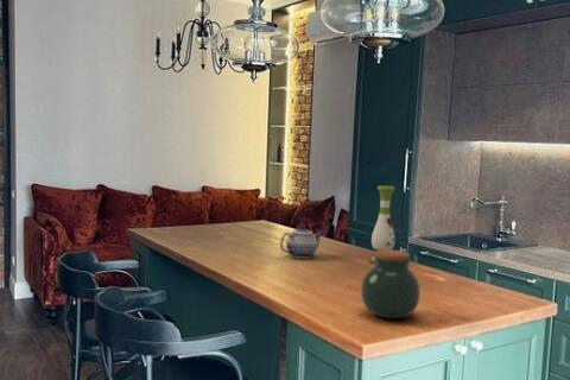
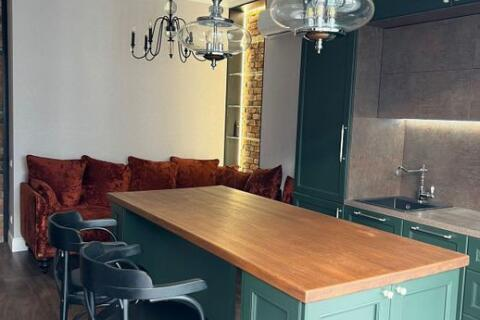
- vase [369,184,395,264]
- teapot [279,224,324,260]
- jar [360,248,422,319]
